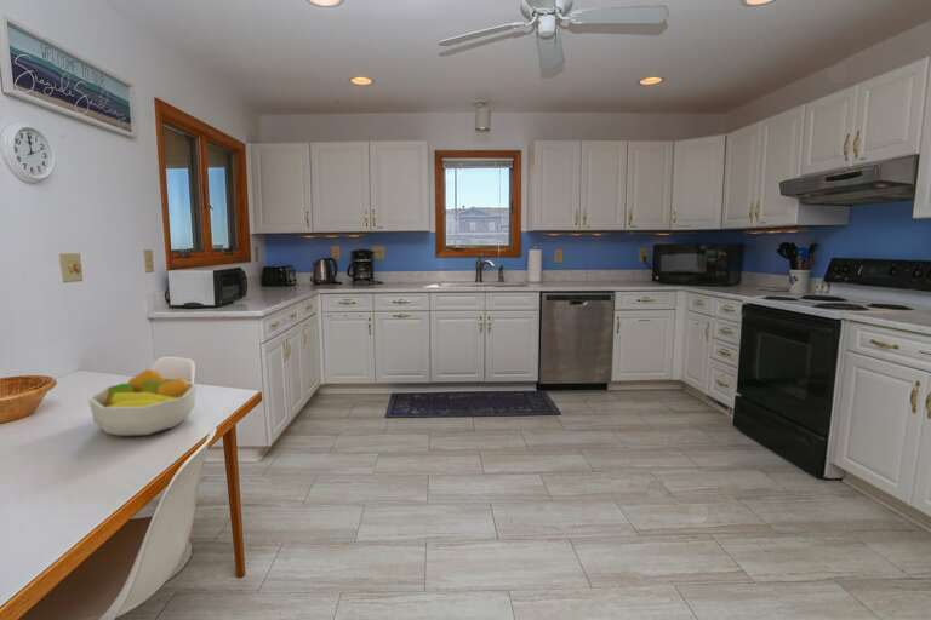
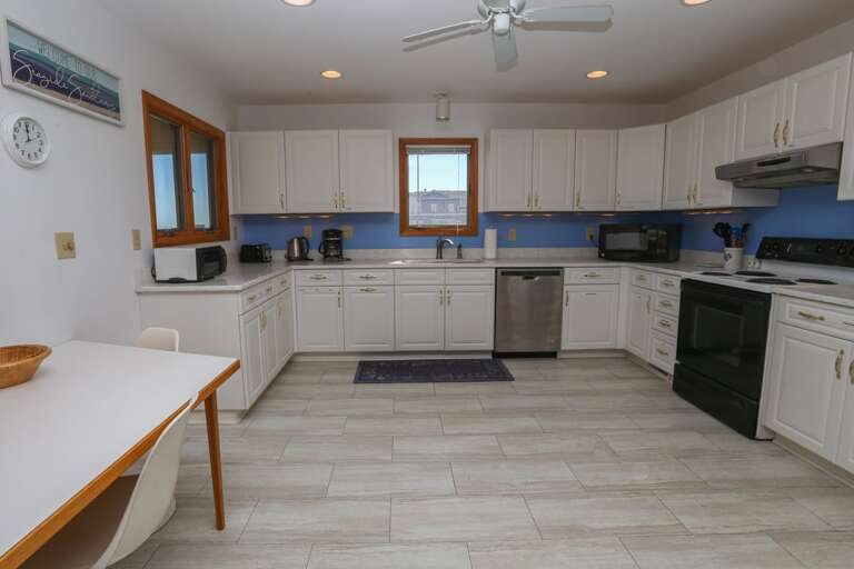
- fruit bowl [87,368,198,437]
